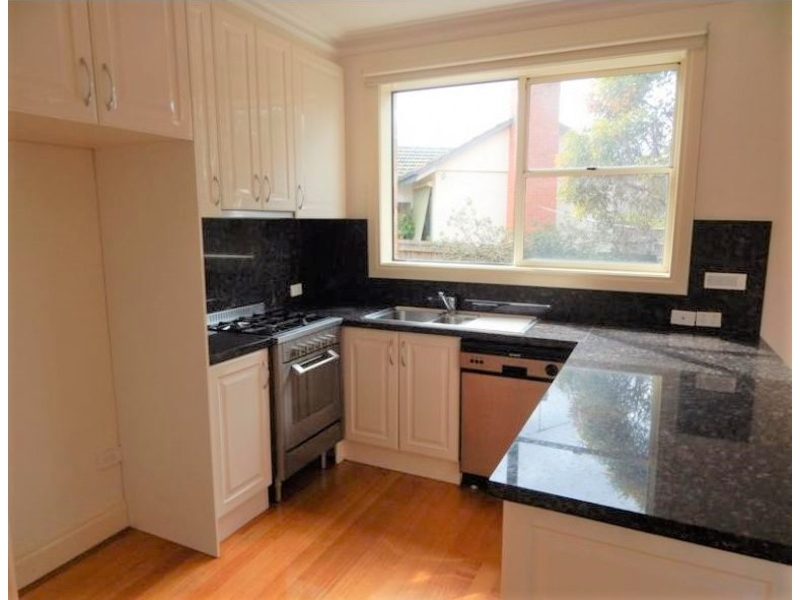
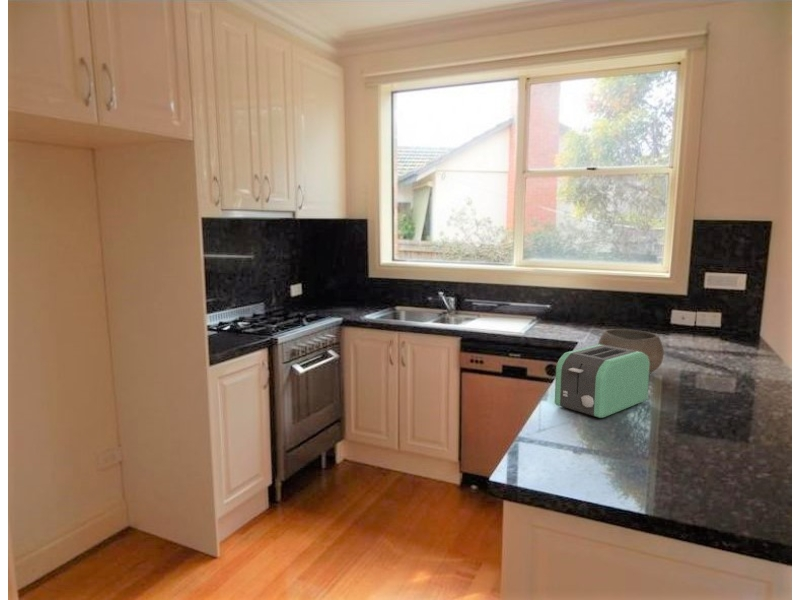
+ bowl [597,328,664,375]
+ toaster [554,344,650,419]
